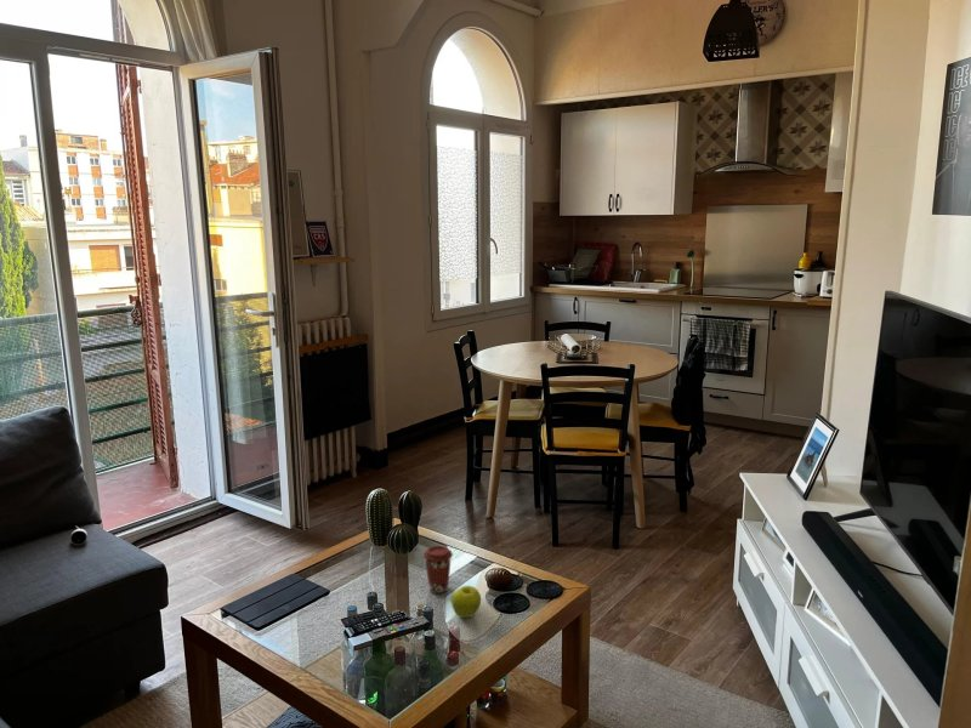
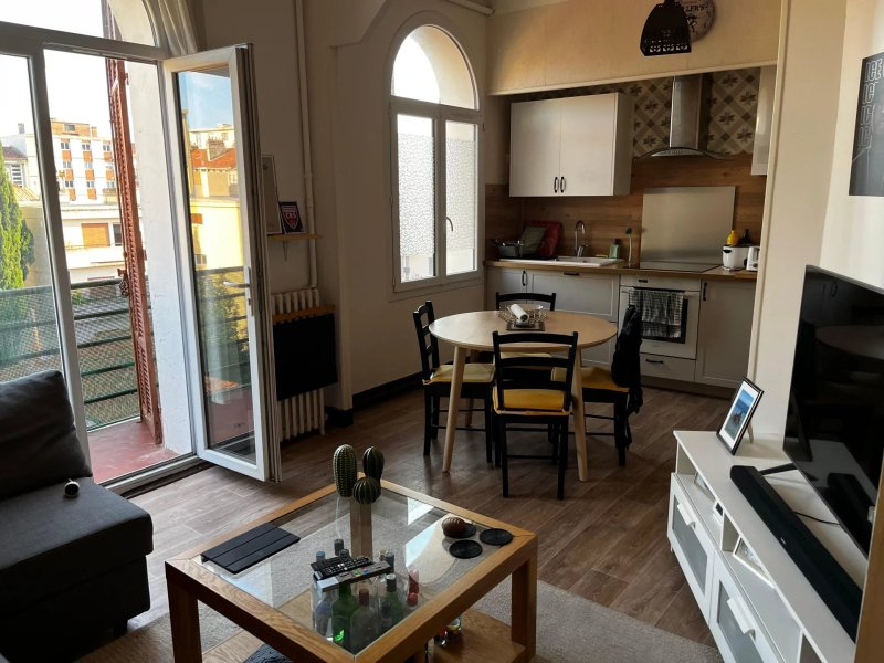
- coffee cup [422,545,454,595]
- fruit [450,585,482,619]
